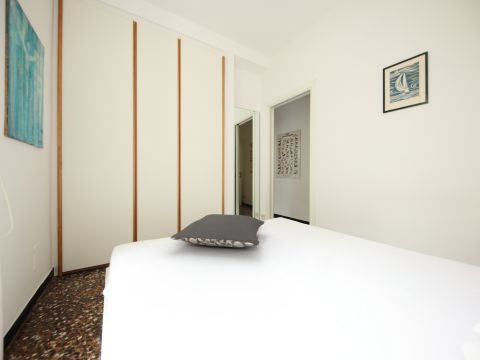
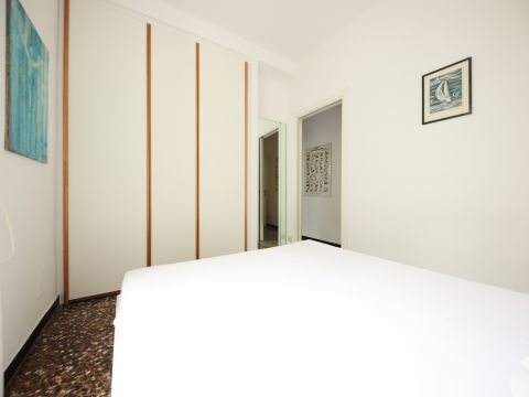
- pillow [170,213,266,248]
